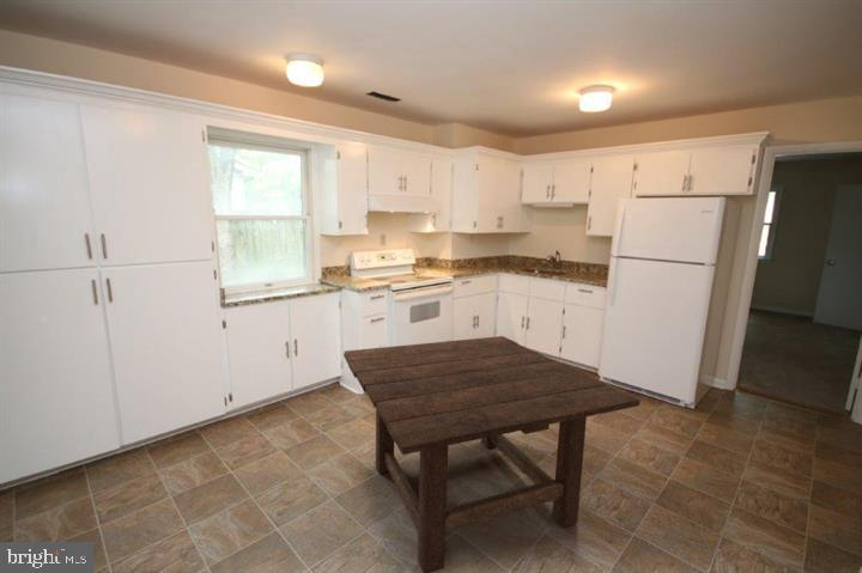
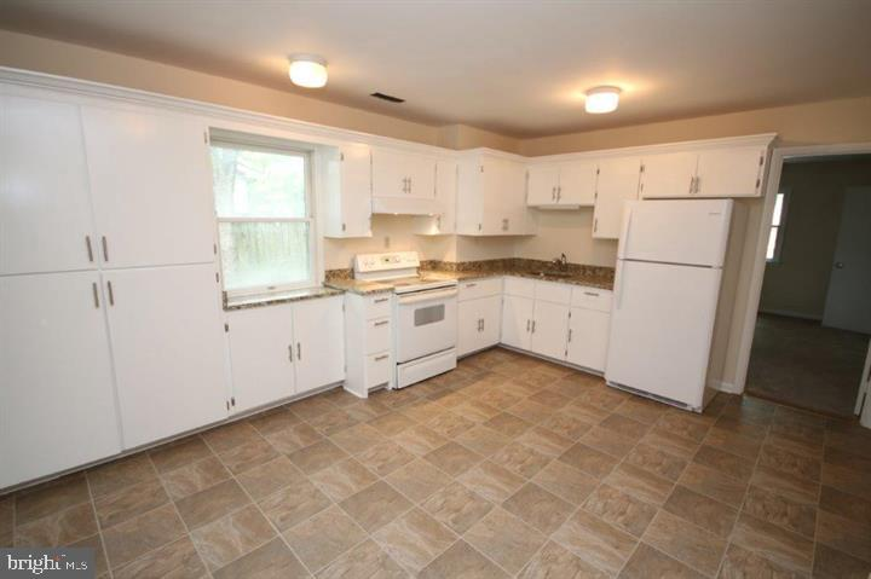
- dining table [342,335,642,573]
